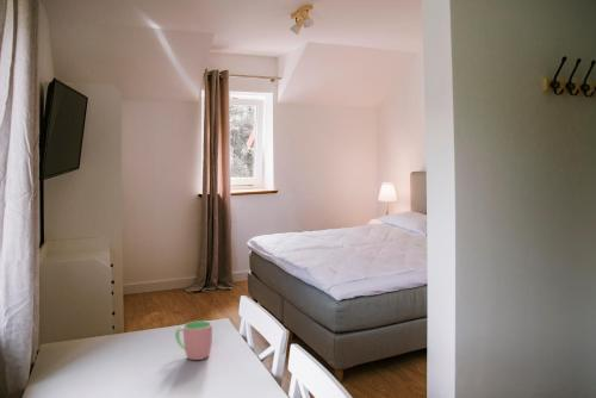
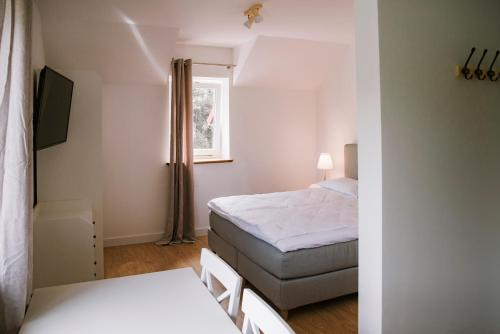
- cup [174,319,213,361]
